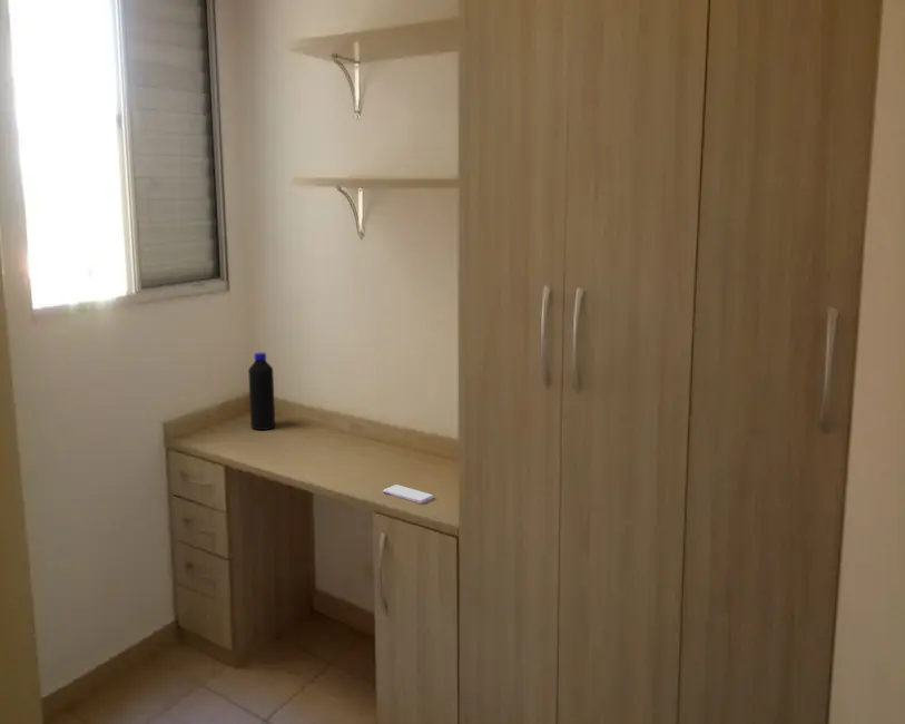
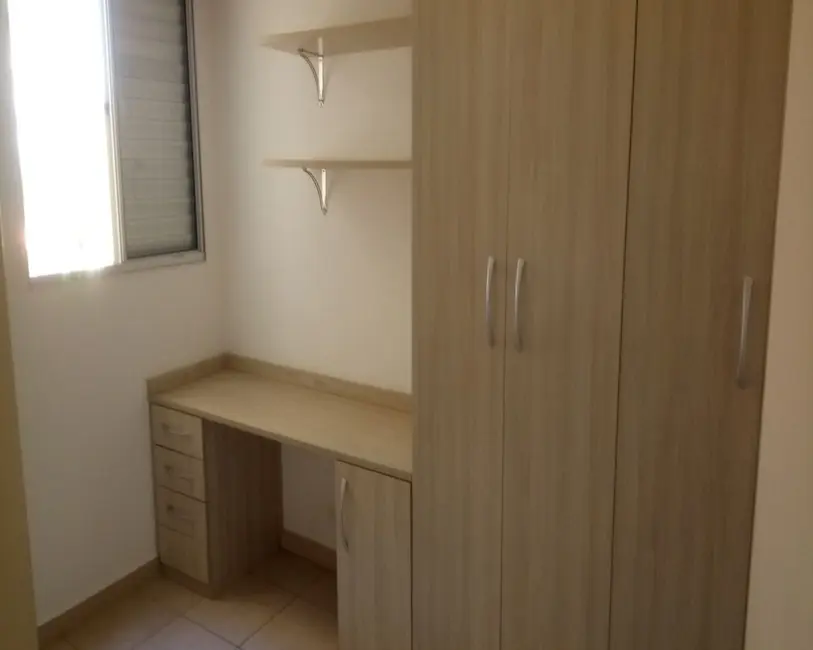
- bottle [247,351,276,431]
- smartphone [382,483,434,503]
